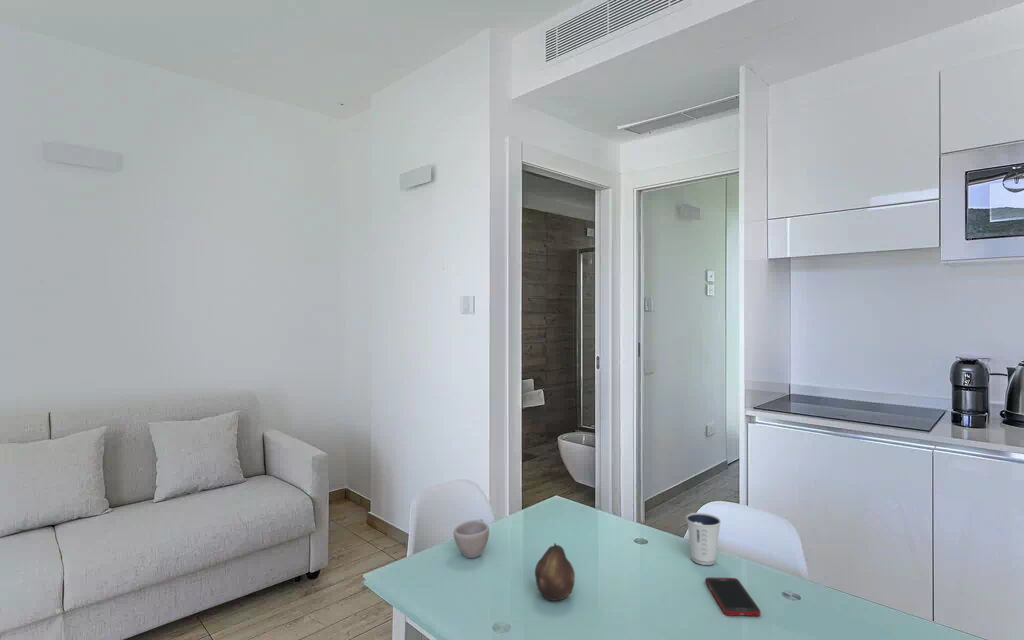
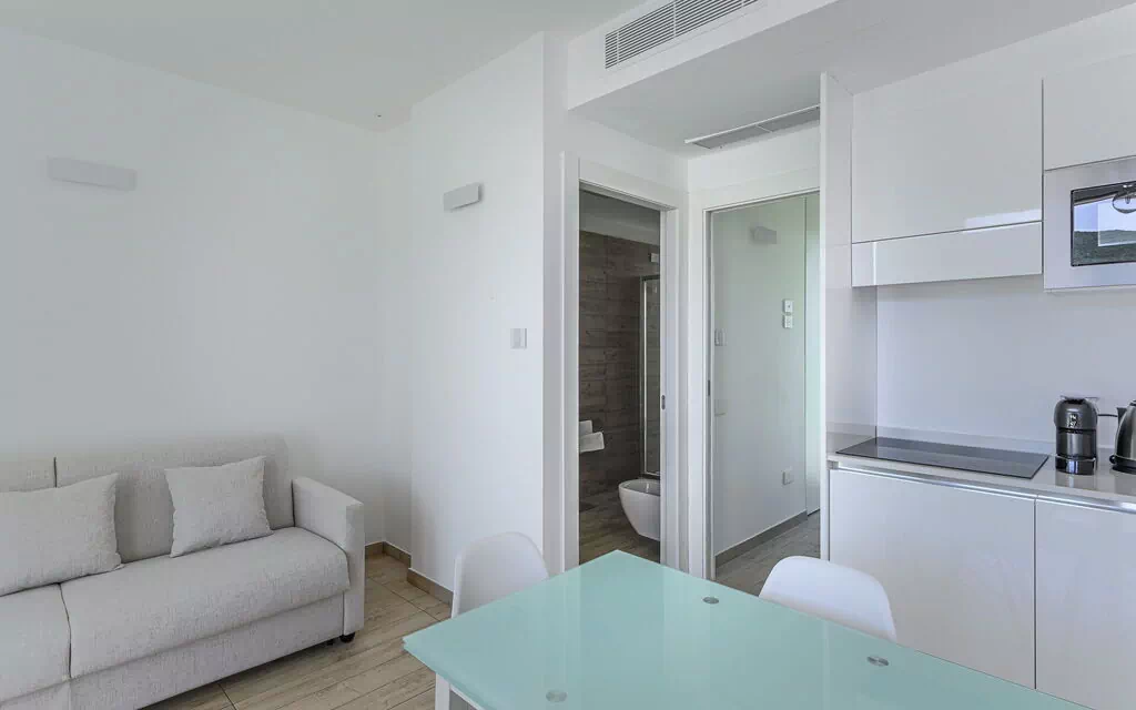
- fruit [534,542,576,602]
- cup [453,518,490,559]
- dixie cup [685,512,722,566]
- cell phone [705,576,762,617]
